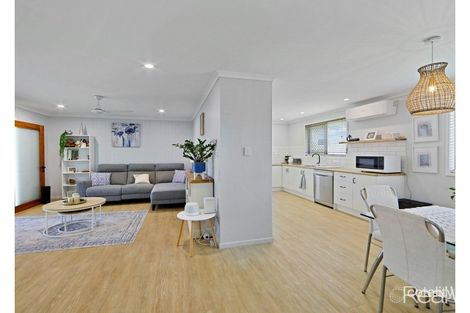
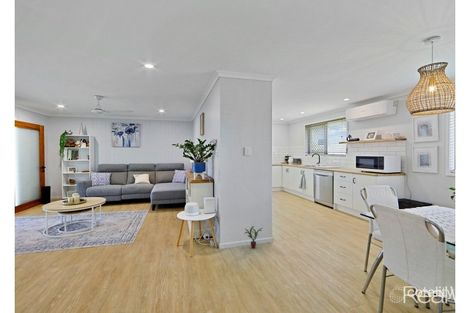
+ potted plant [243,225,263,249]
